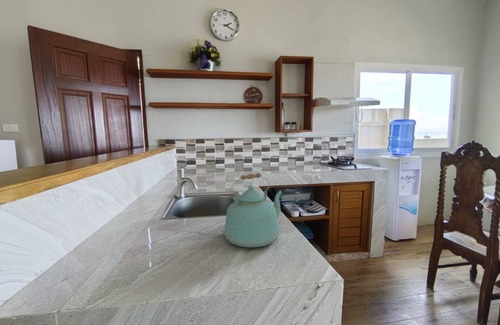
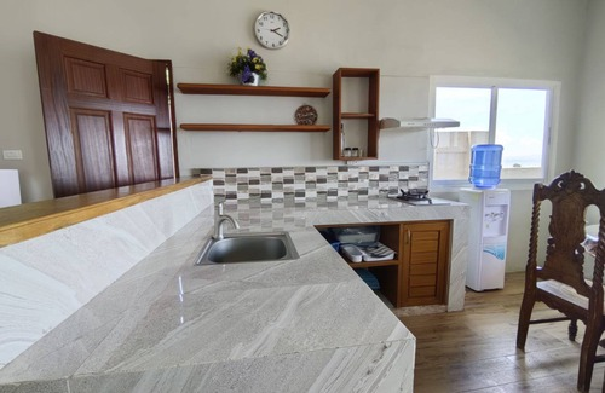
- kettle [223,172,283,248]
